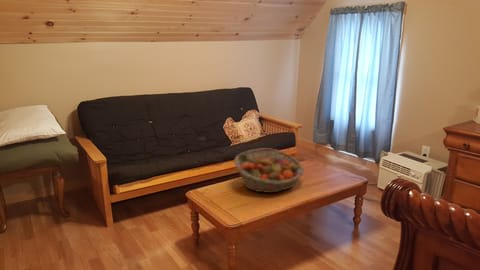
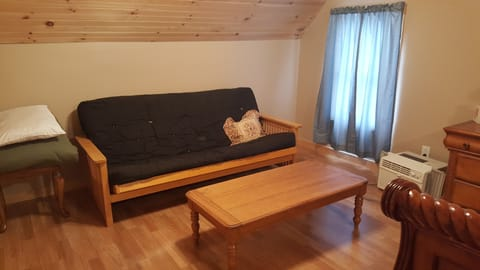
- fruit basket [233,147,305,194]
